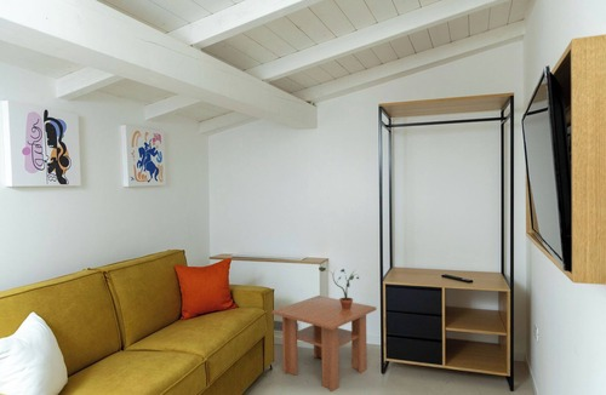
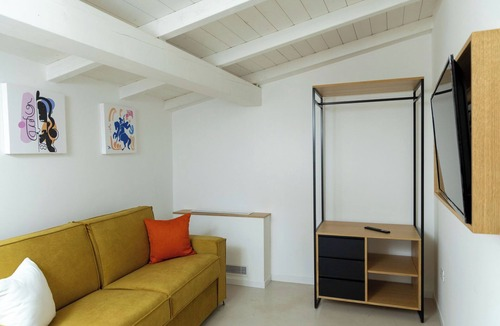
- coffee table [270,294,378,393]
- potted plant [318,265,360,309]
